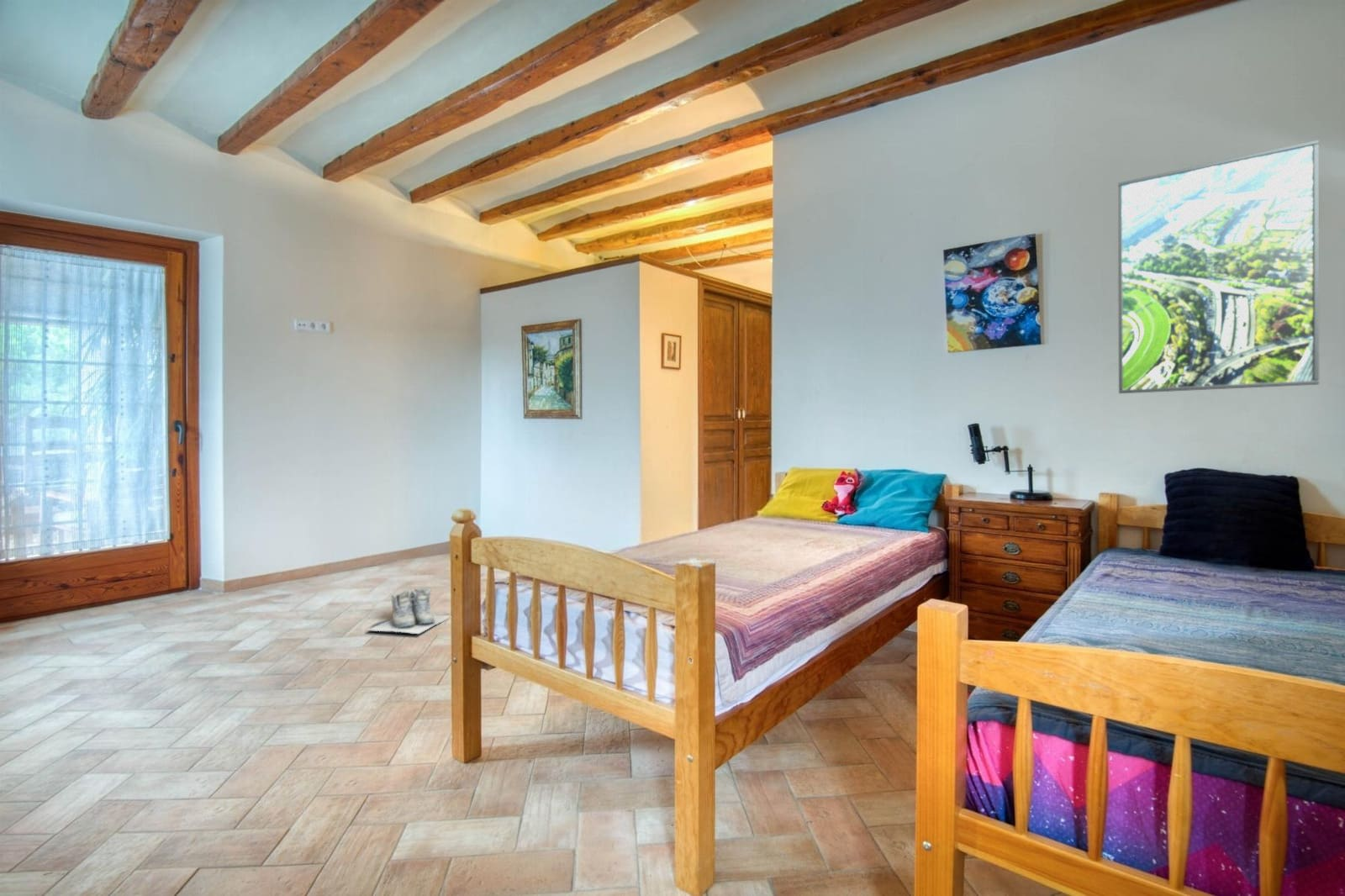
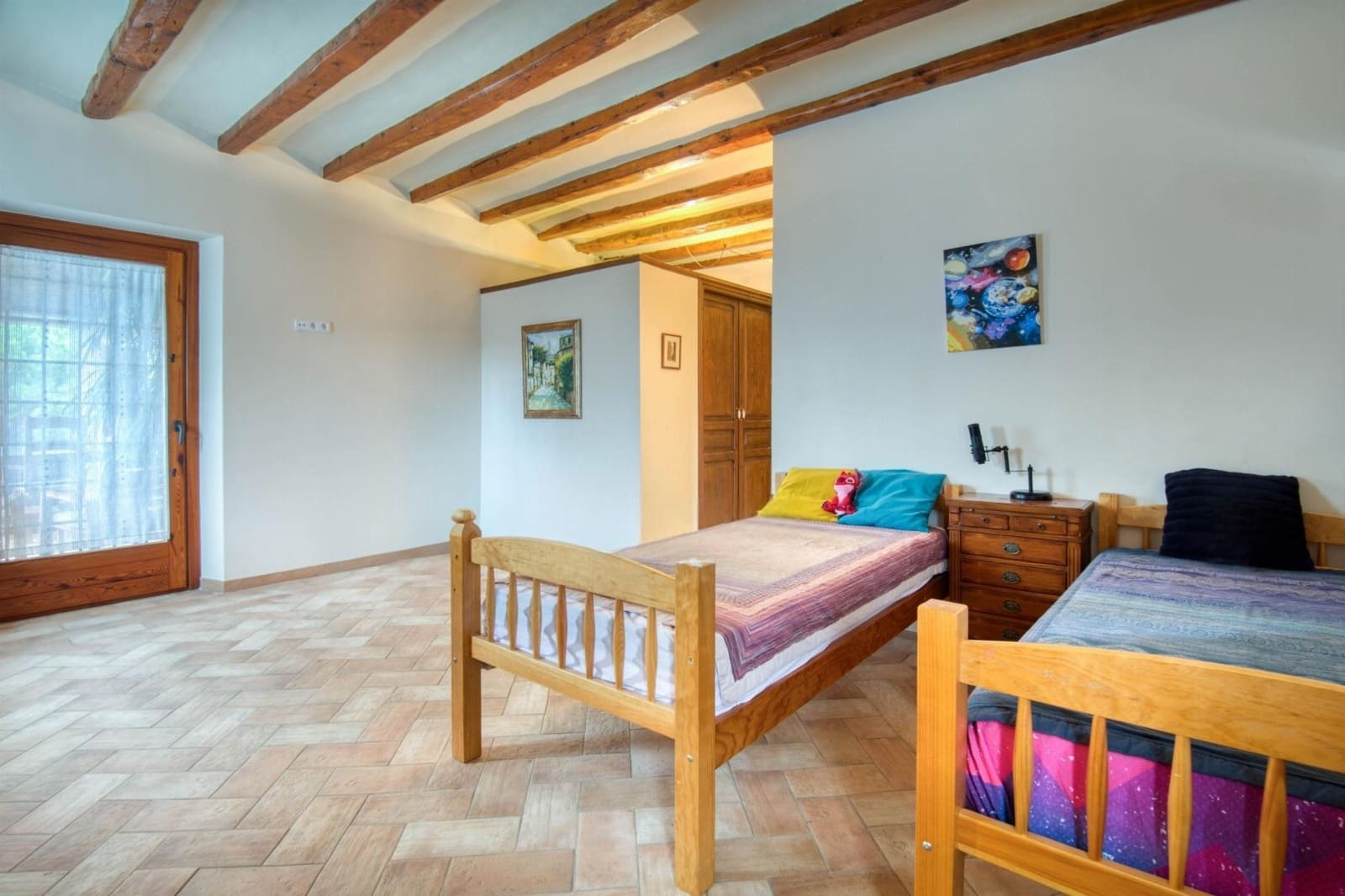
- boots [367,588,451,635]
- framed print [1117,140,1320,394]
